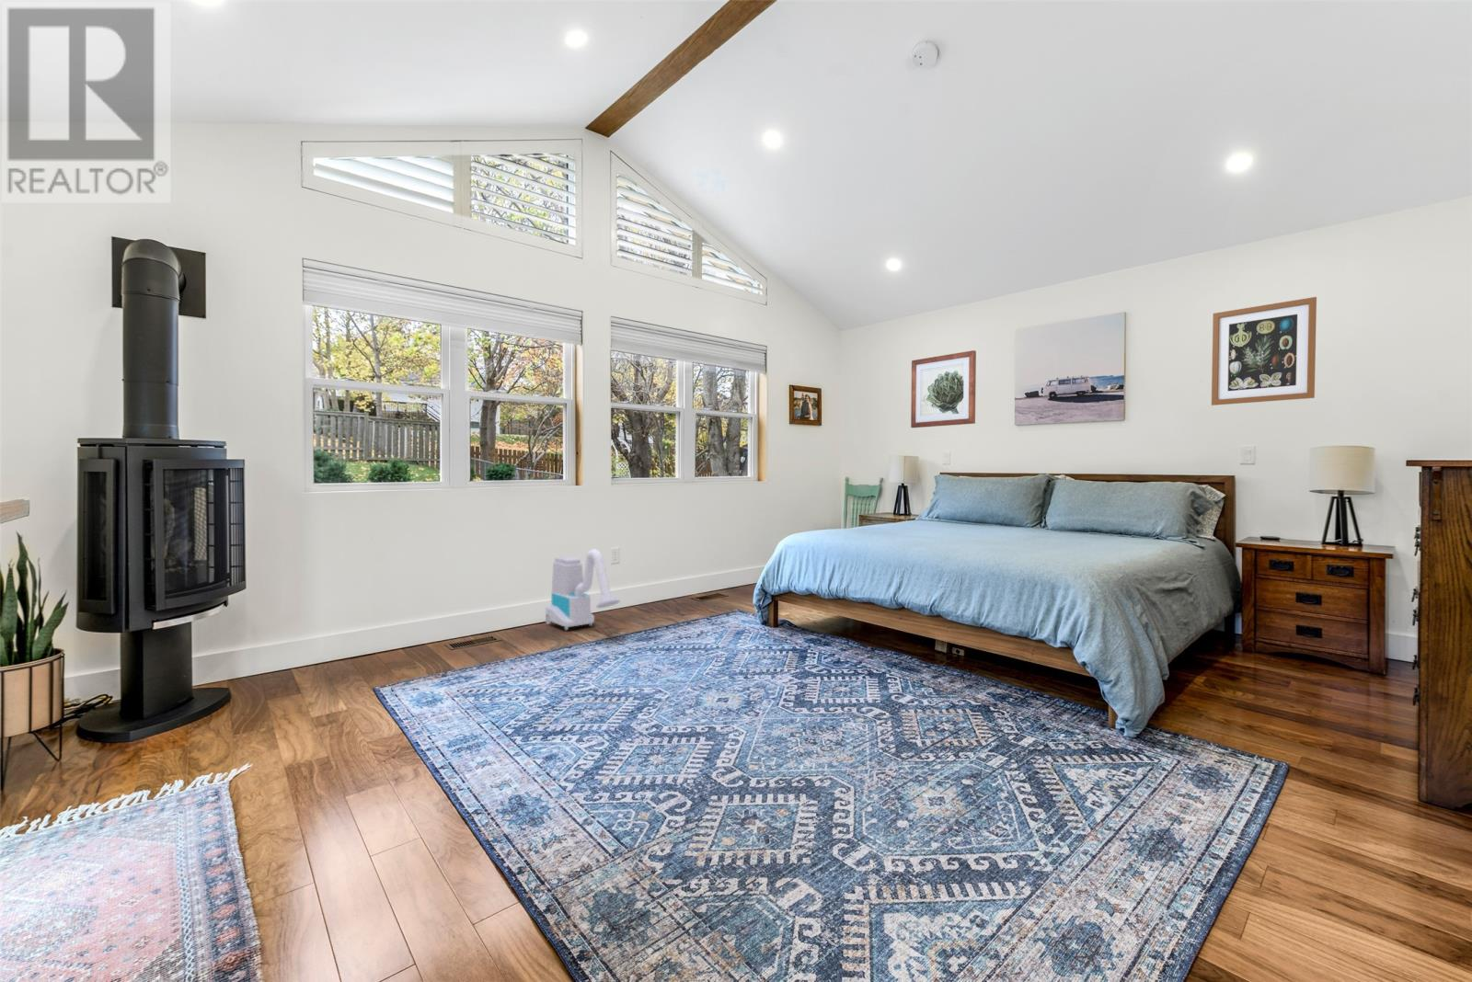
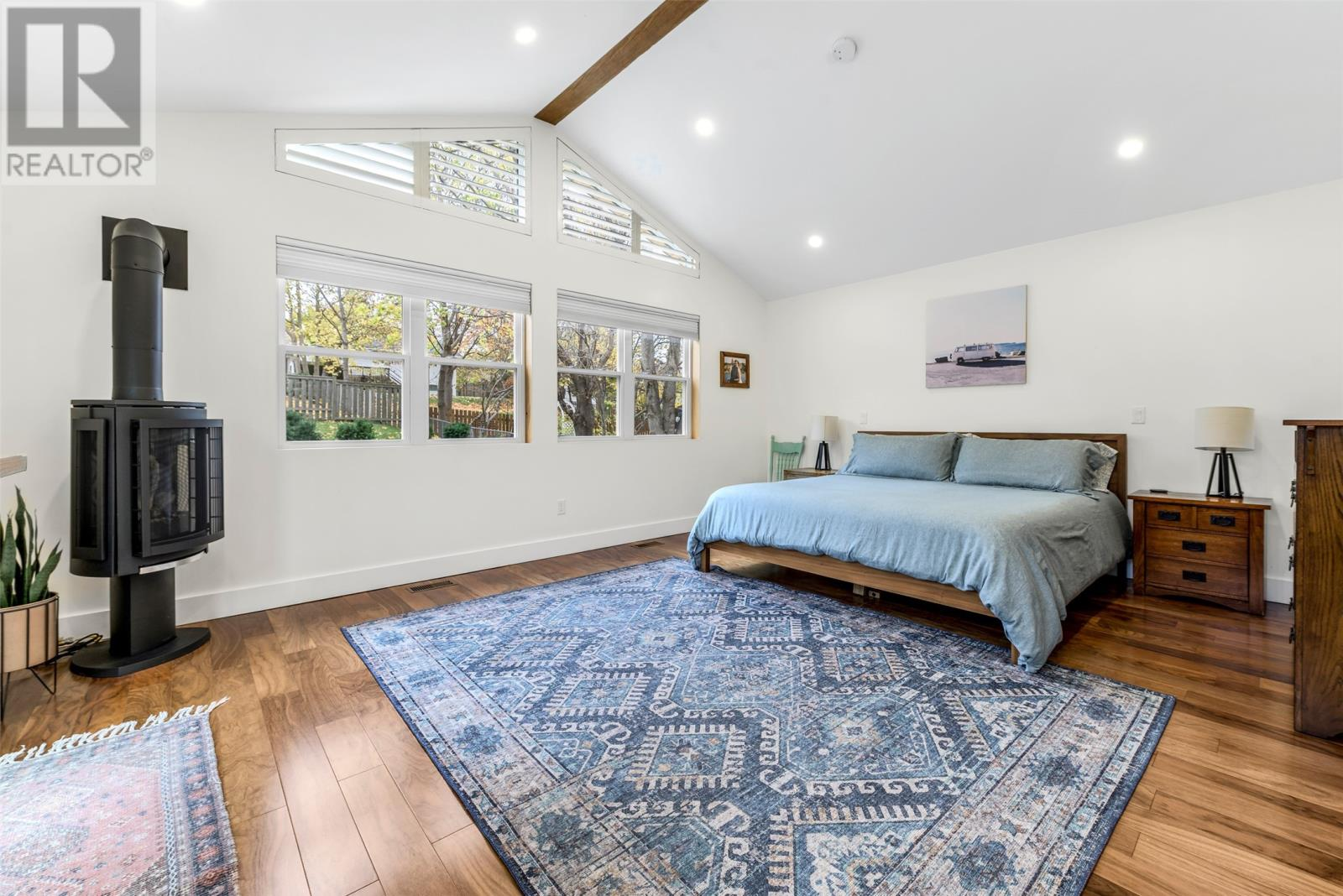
- vacuum cleaner [545,548,621,631]
- wall art [910,350,977,429]
- wall art [1211,296,1317,407]
